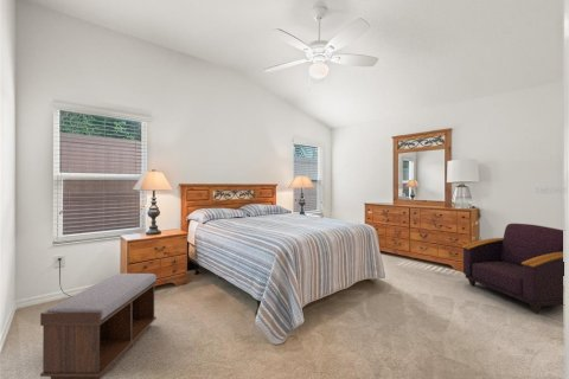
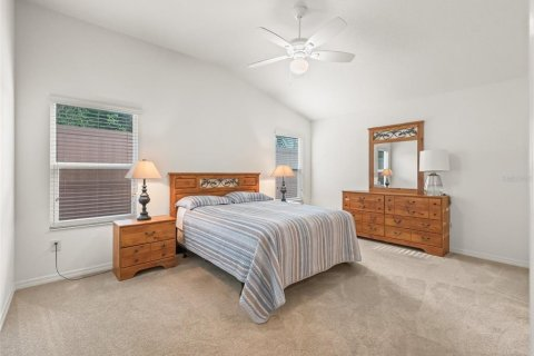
- bench [39,272,158,379]
- armchair [461,223,564,314]
